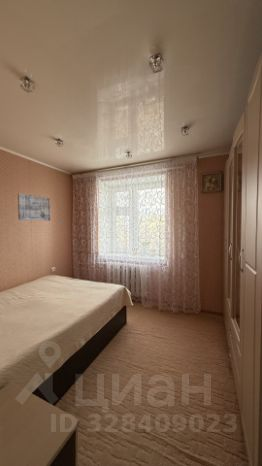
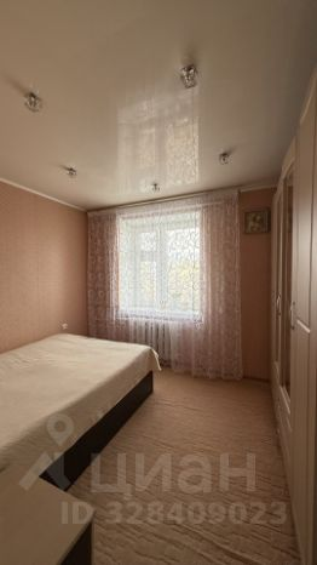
- wall art [17,193,51,222]
